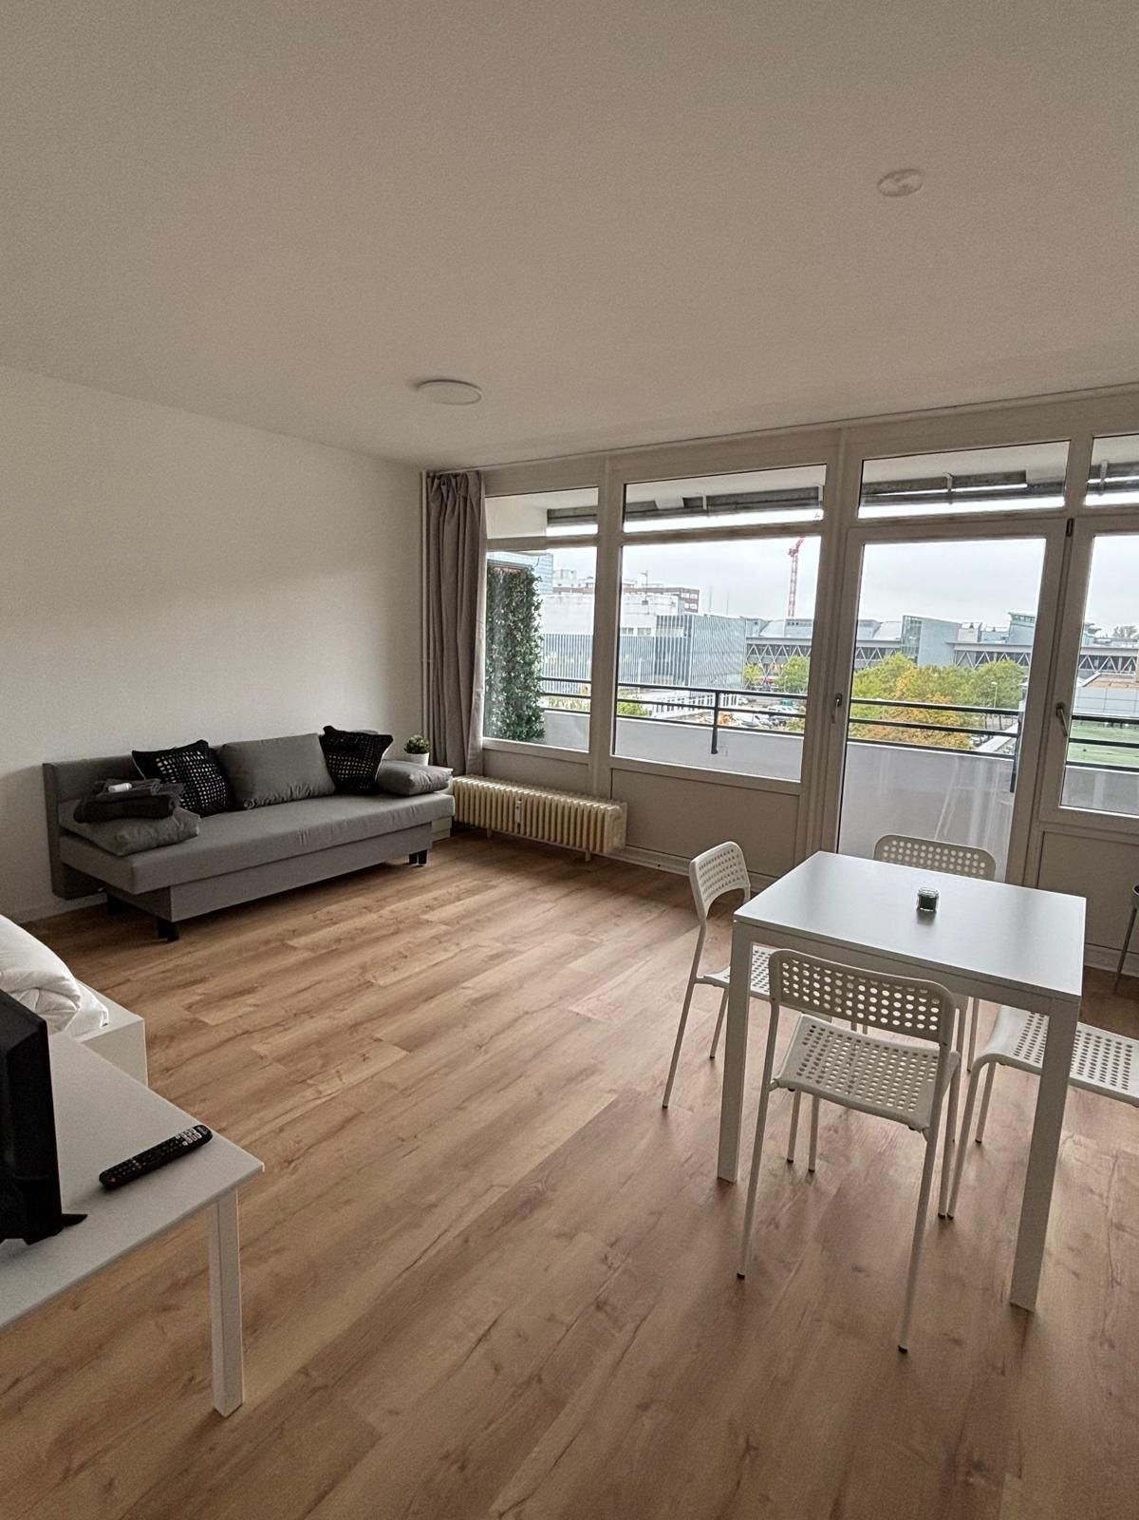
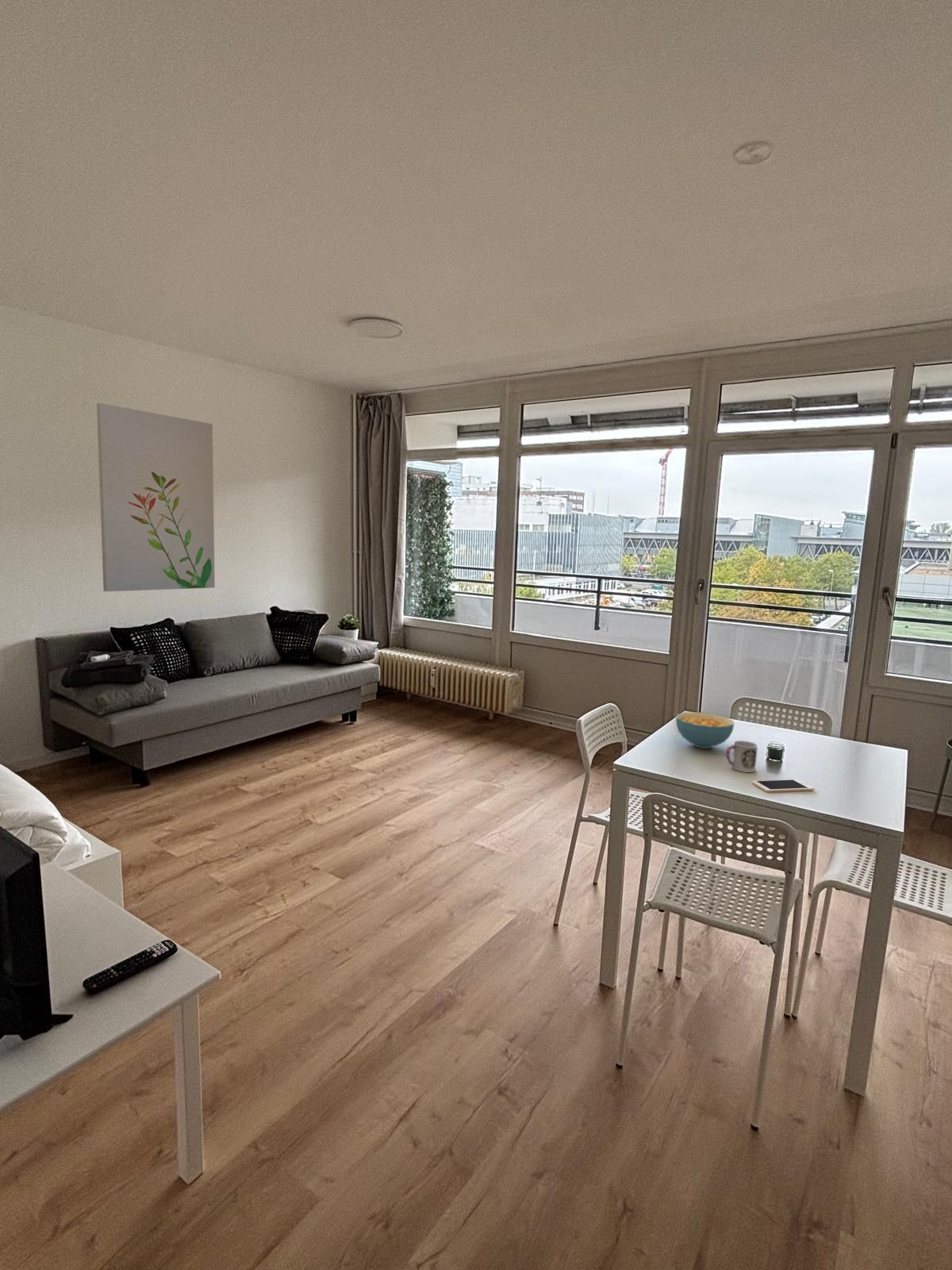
+ cup [724,740,758,773]
+ cell phone [751,779,816,793]
+ wall art [96,402,216,592]
+ cereal bowl [675,711,735,749]
